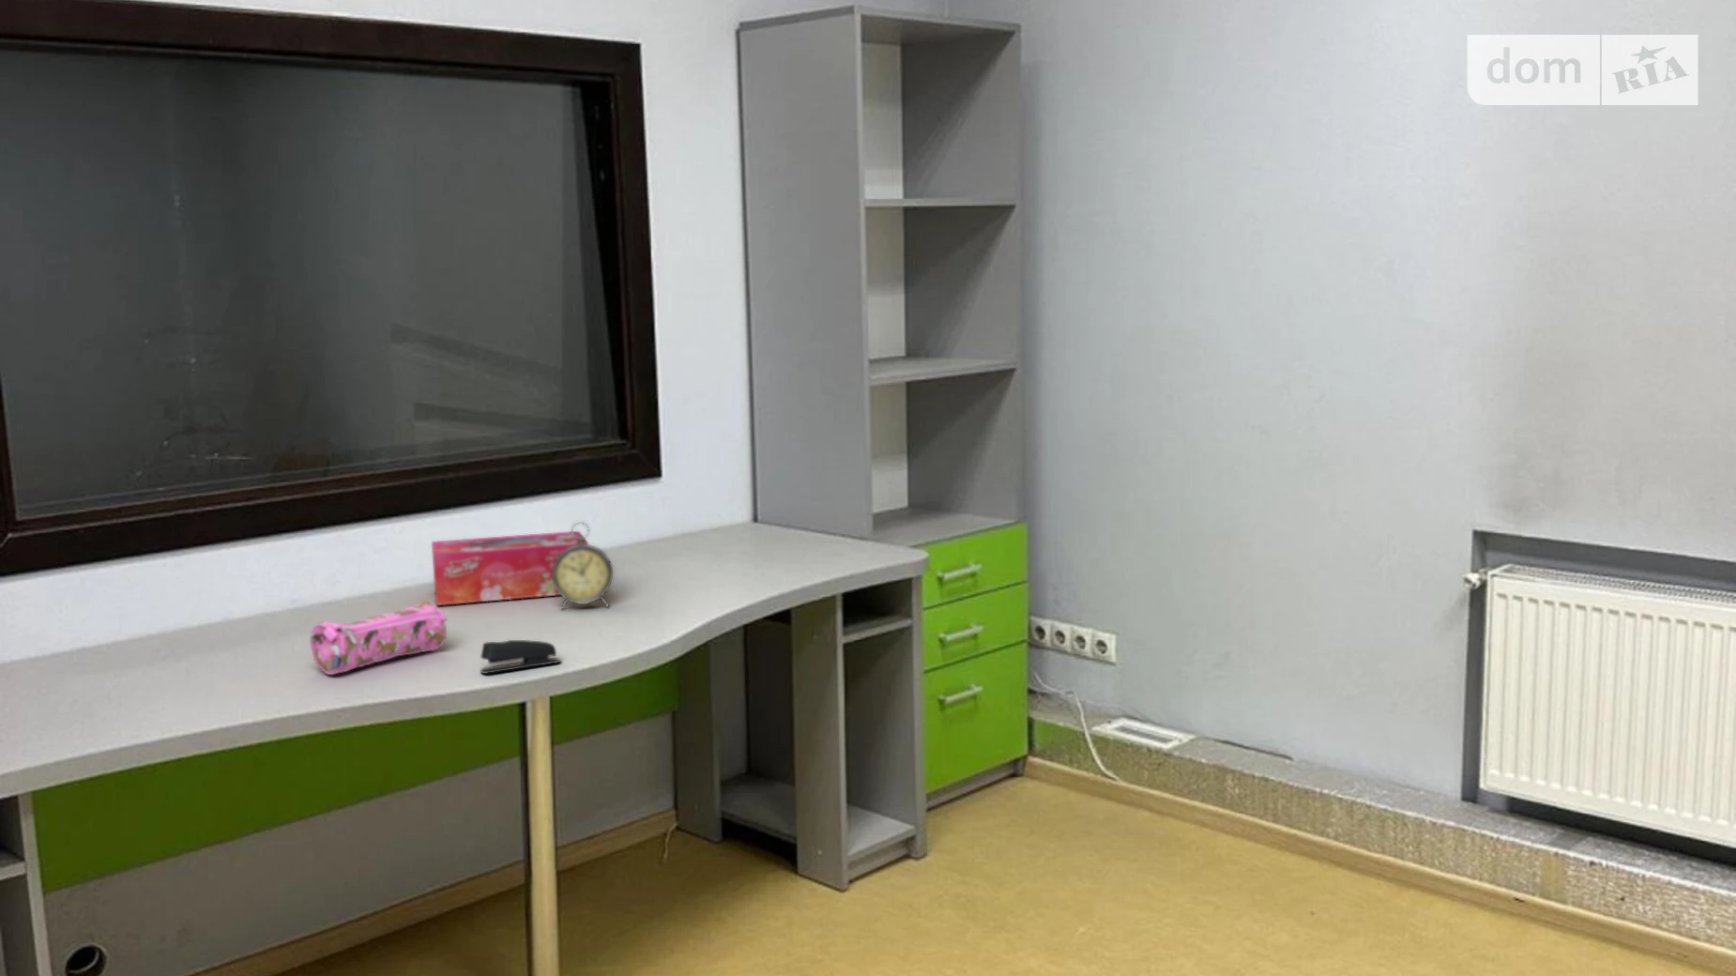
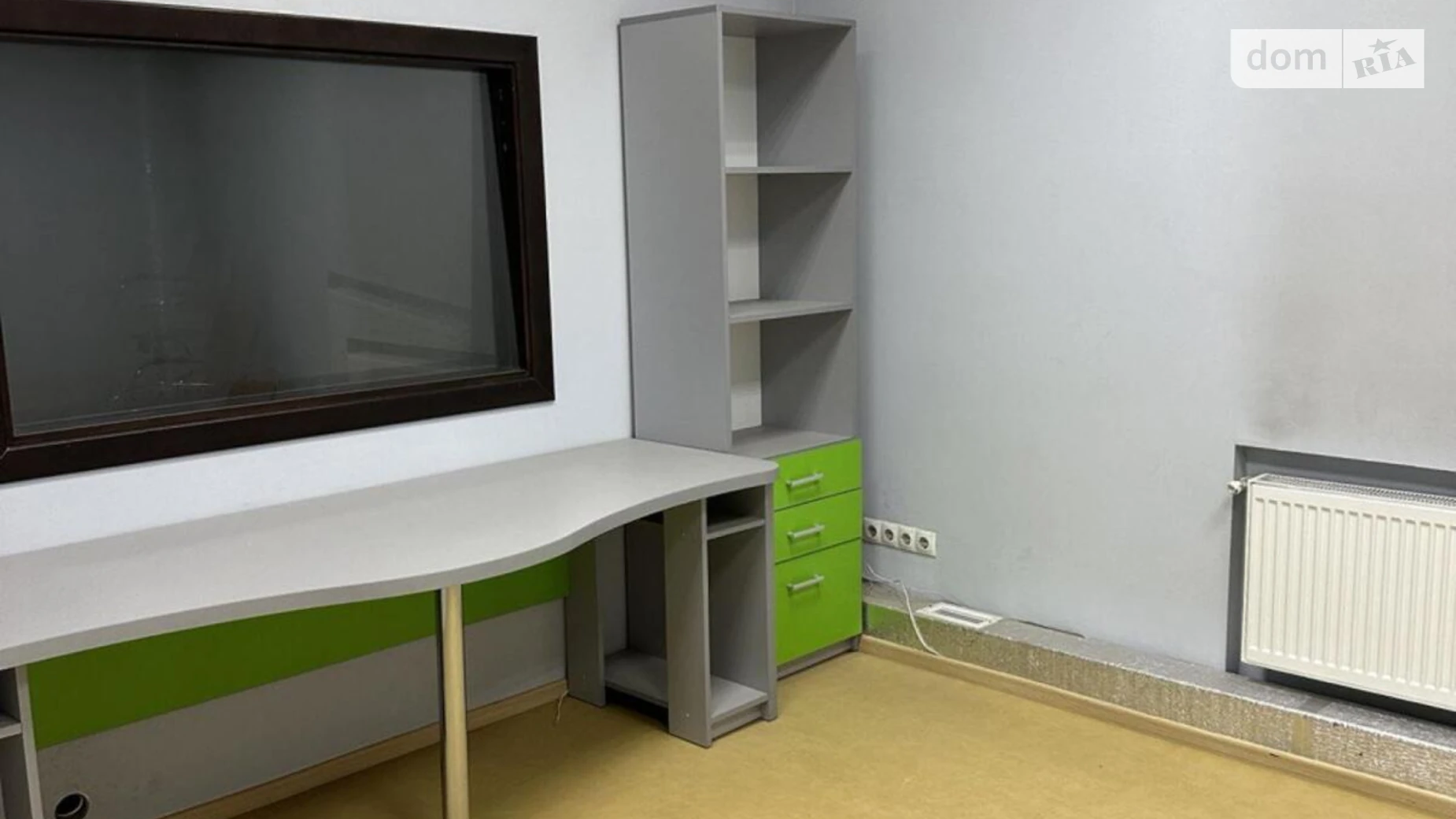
- stapler [479,639,562,675]
- alarm clock [552,521,614,610]
- pencil case [309,599,448,676]
- tissue box [430,530,589,607]
